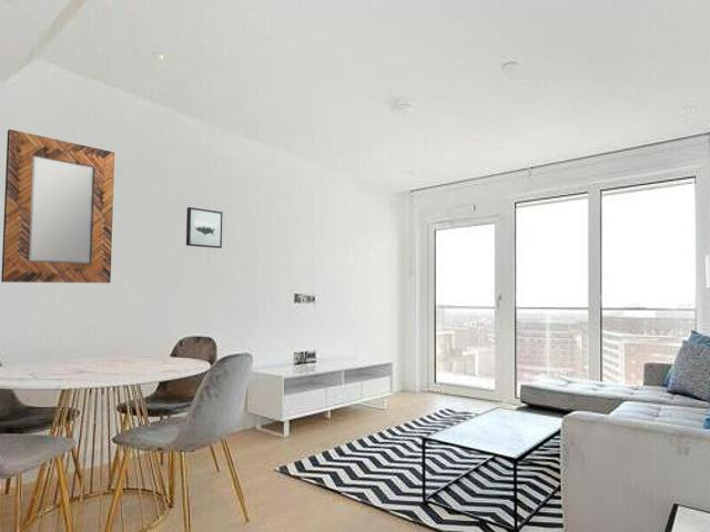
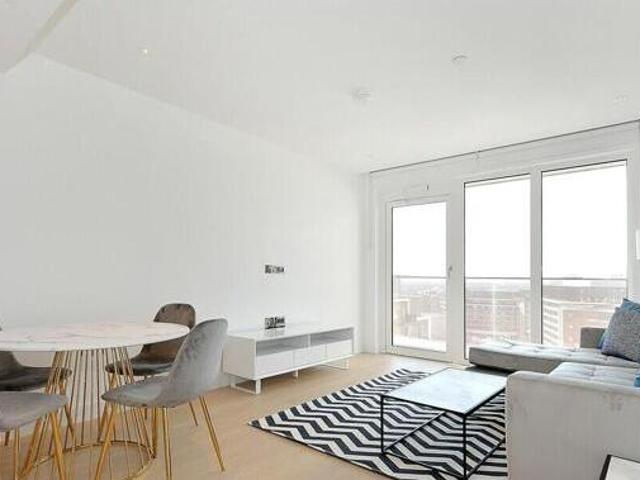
- home mirror [0,129,115,284]
- wall art [185,206,223,249]
